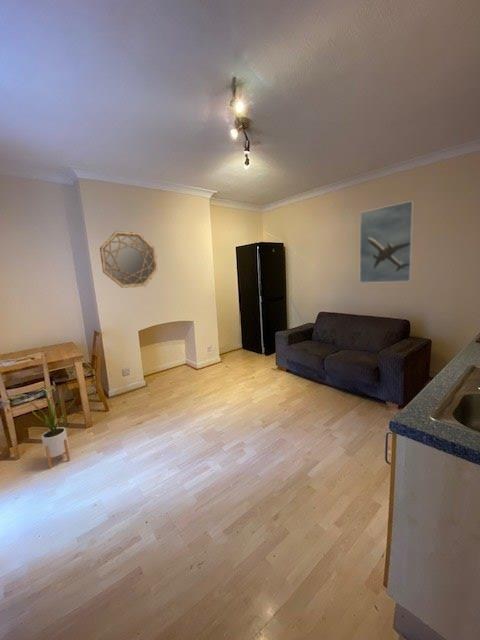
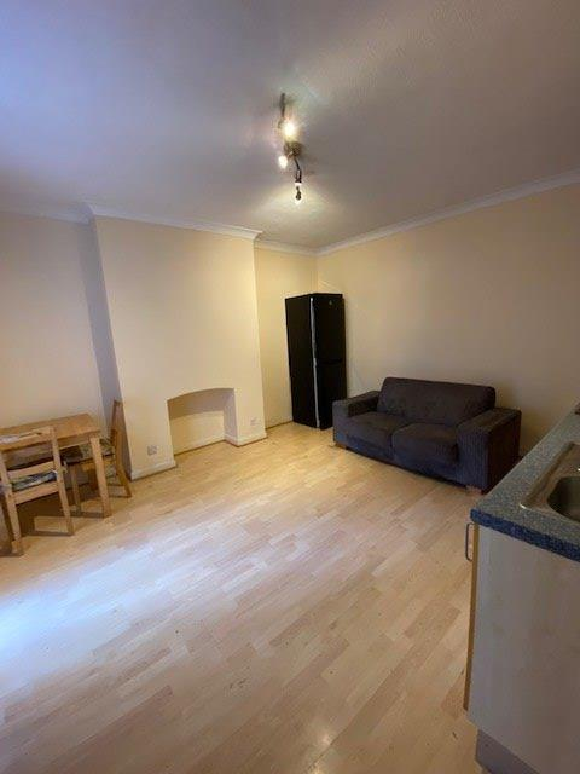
- house plant [23,380,77,469]
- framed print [359,200,415,284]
- home mirror [99,230,159,289]
